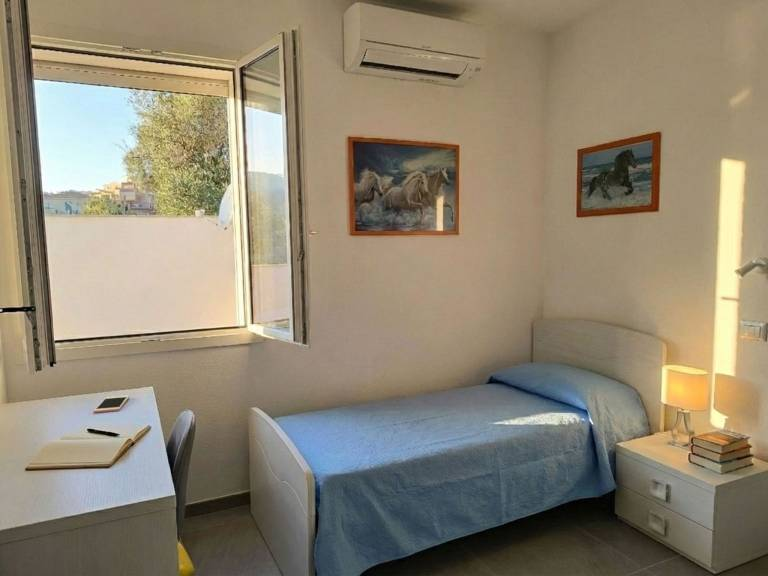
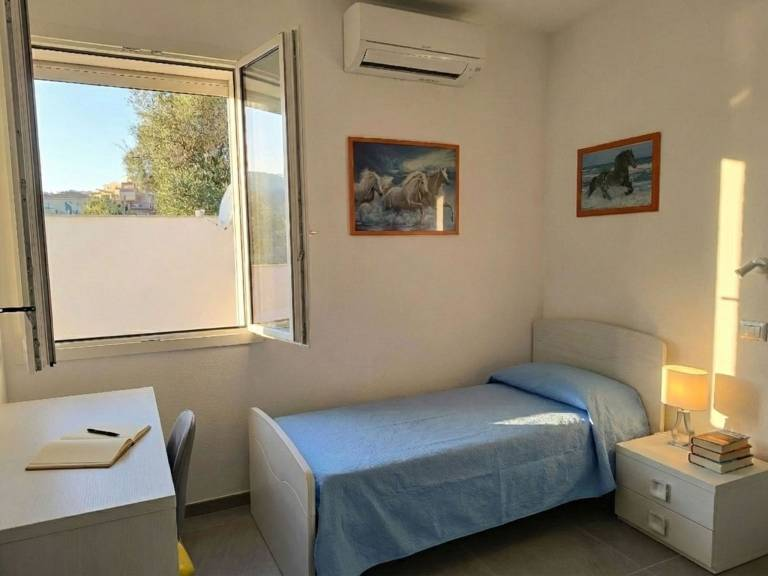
- cell phone [93,394,130,414]
